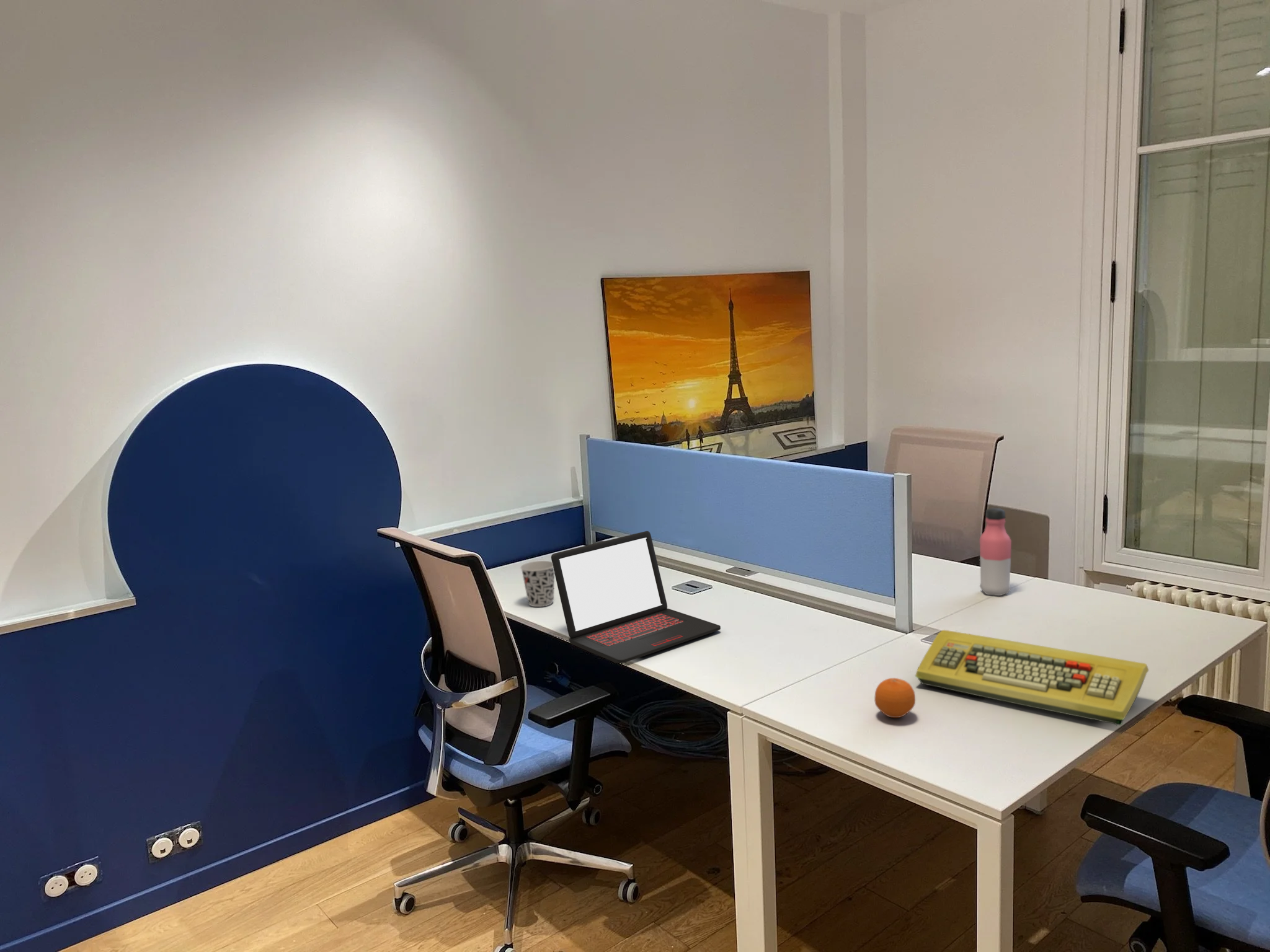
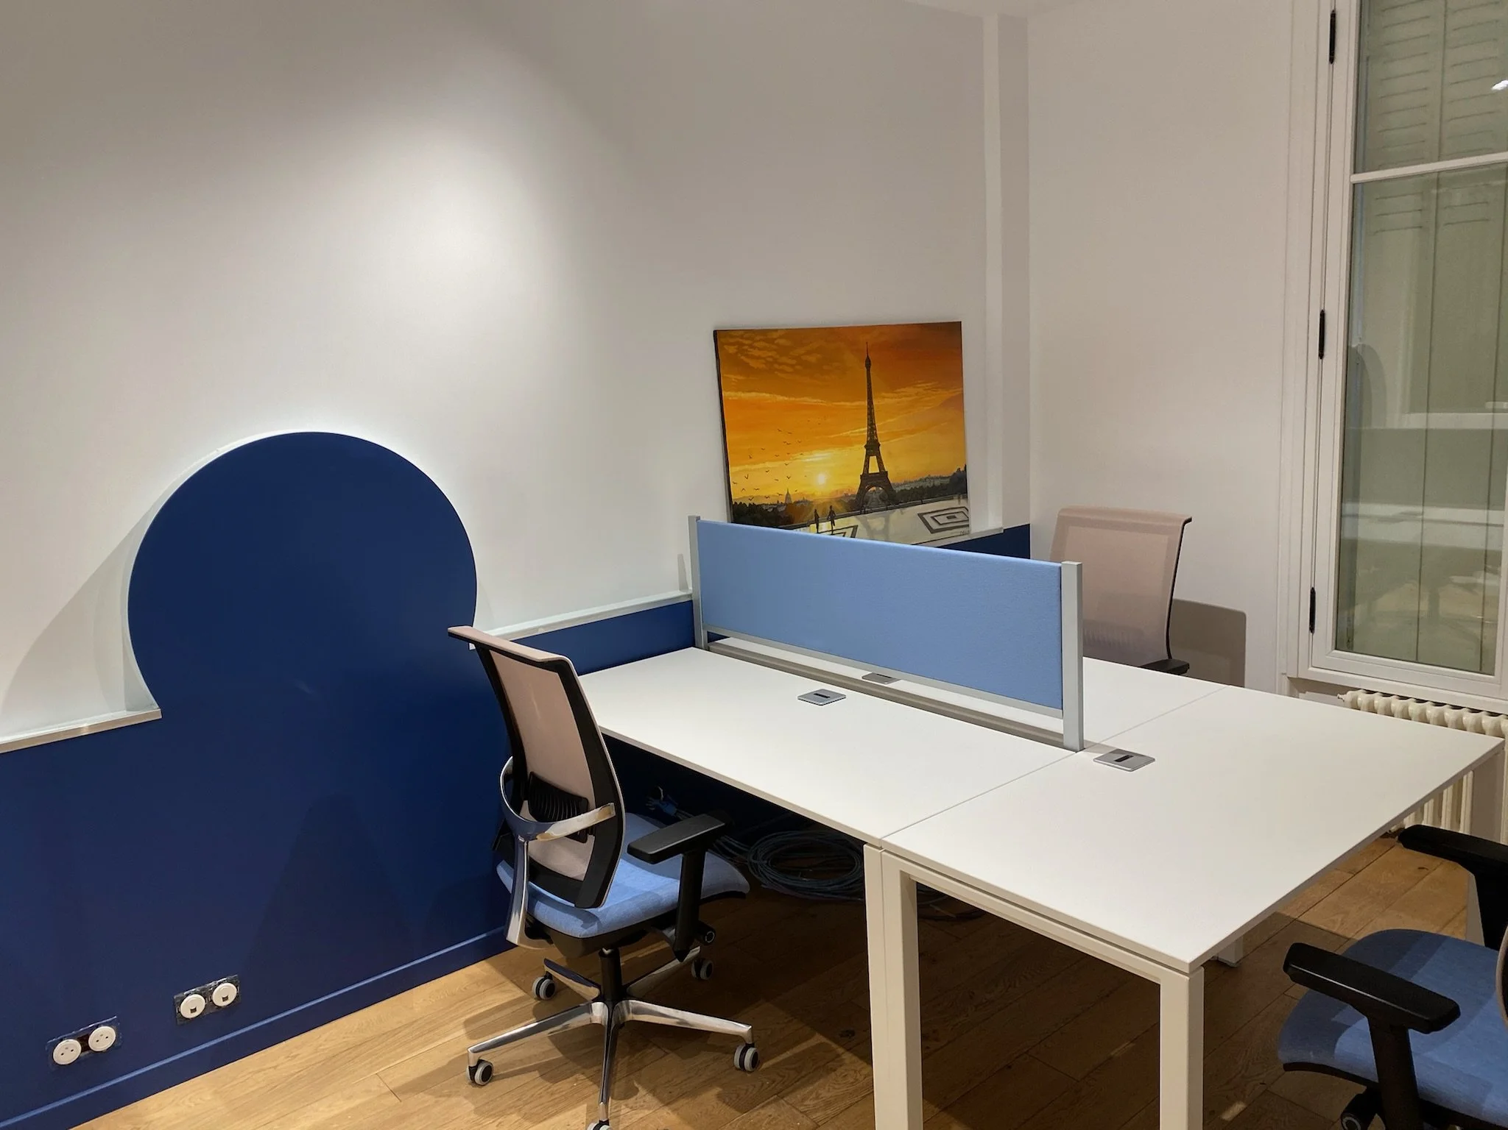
- cup [520,560,555,607]
- fruit [874,677,916,718]
- water bottle [979,507,1012,596]
- laptop [551,531,721,664]
- keyboard [914,629,1149,726]
